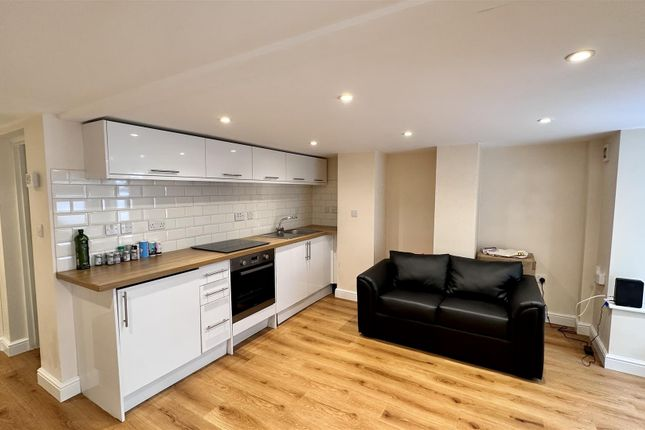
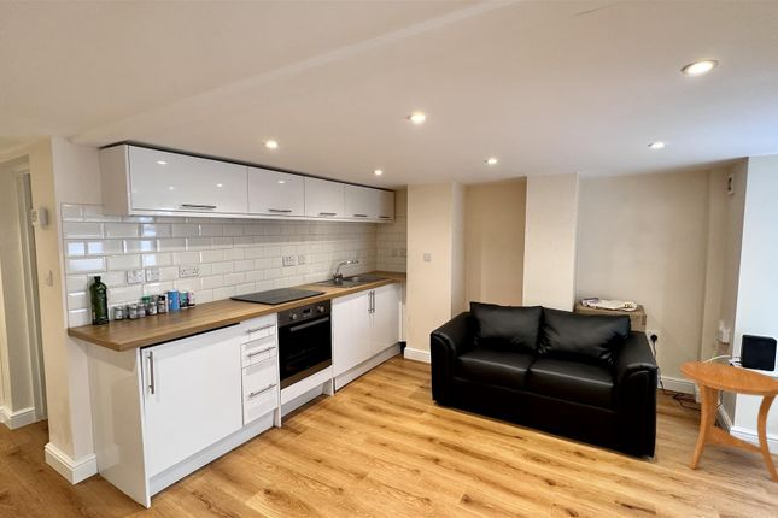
+ side table [680,361,778,484]
